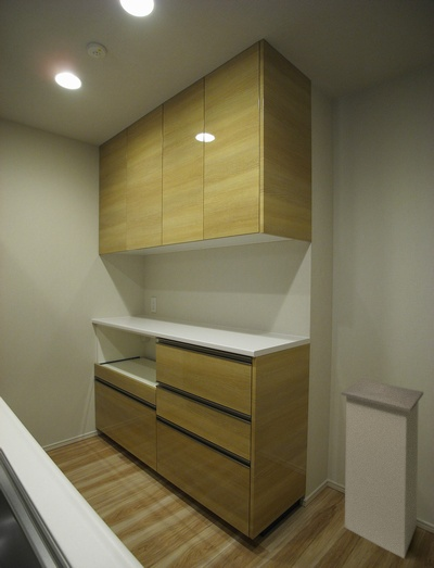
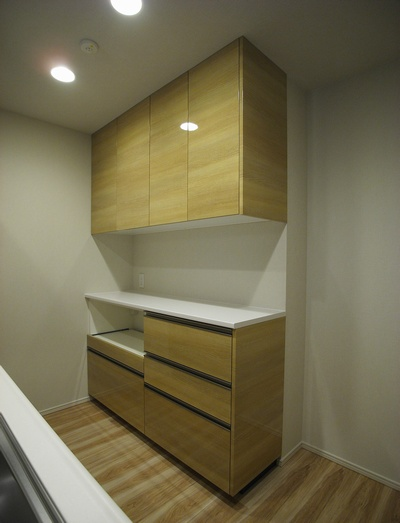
- trash can [341,378,424,559]
